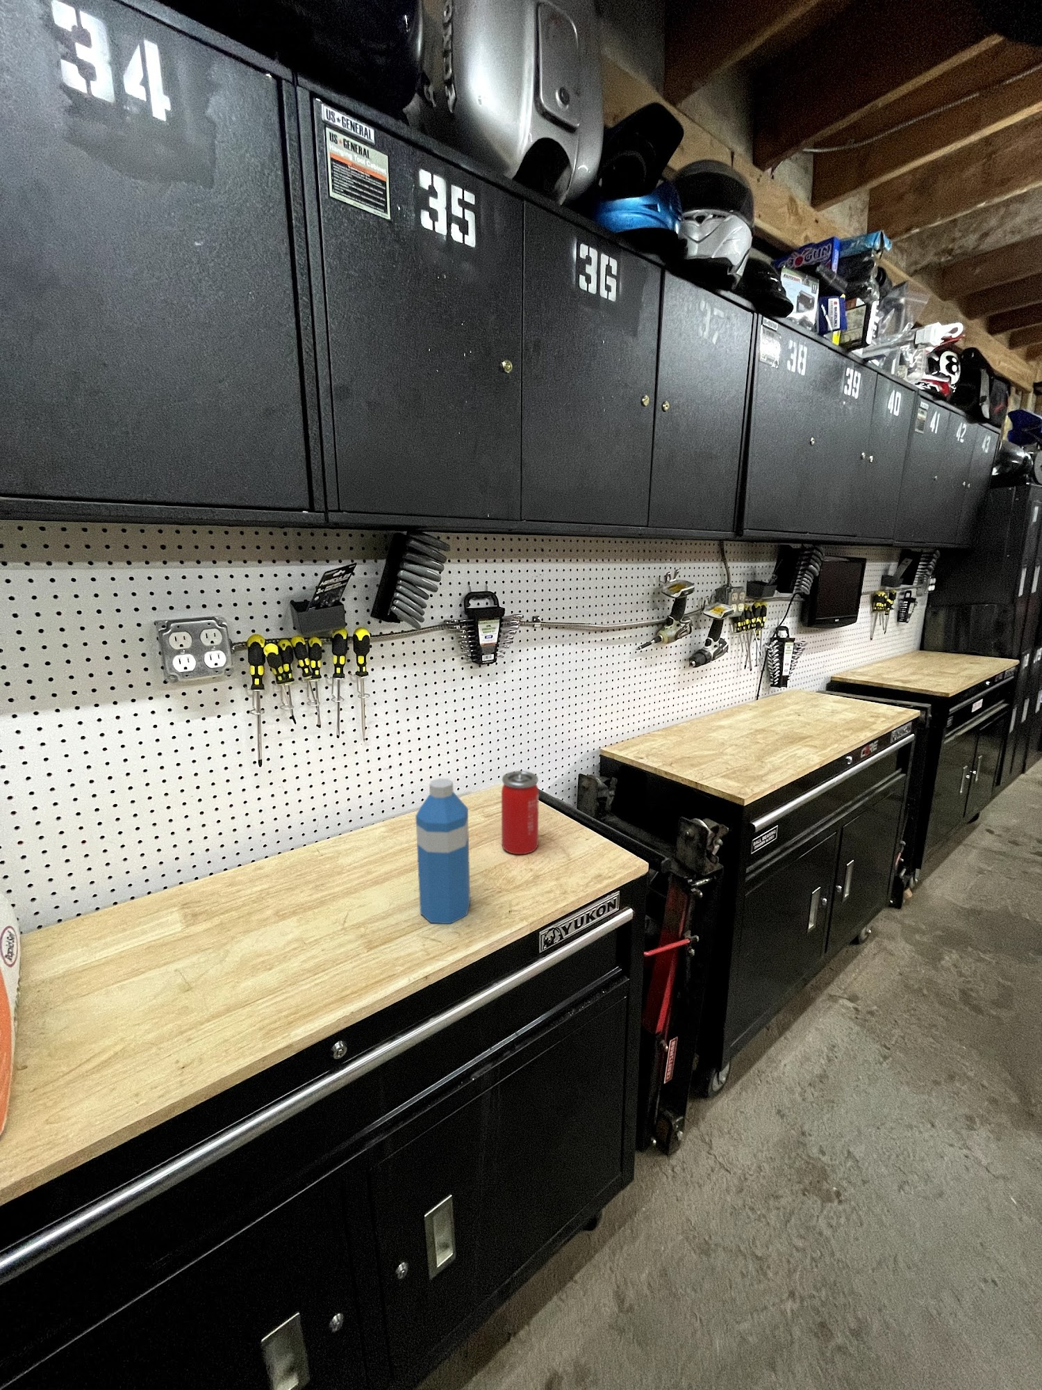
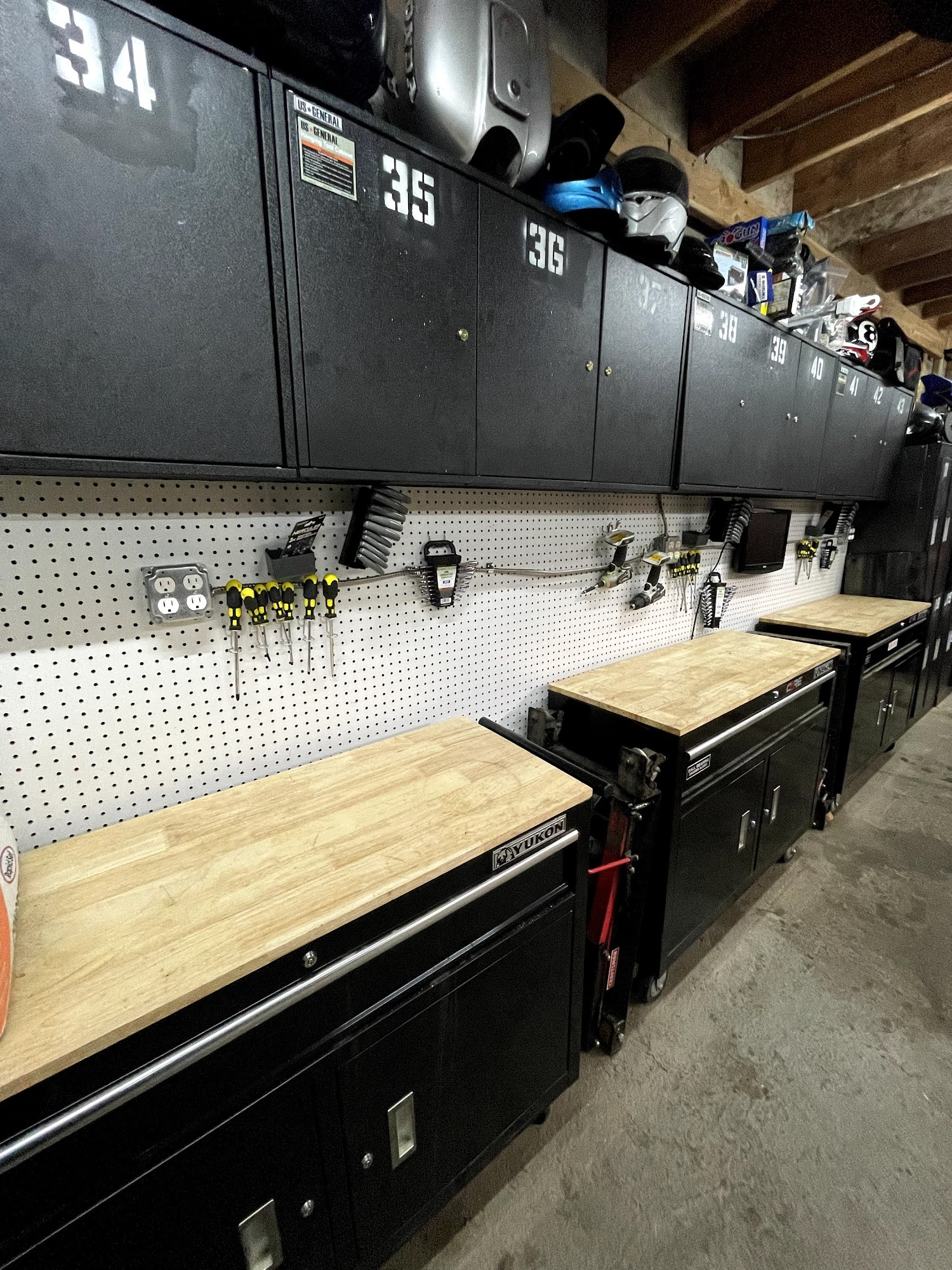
- spray can [501,771,540,855]
- water bottle [415,778,471,925]
